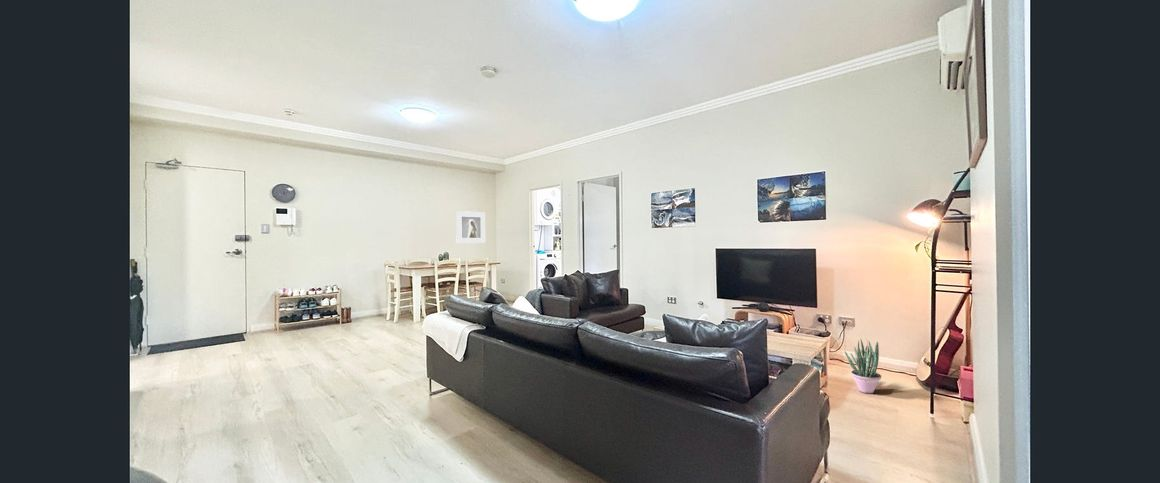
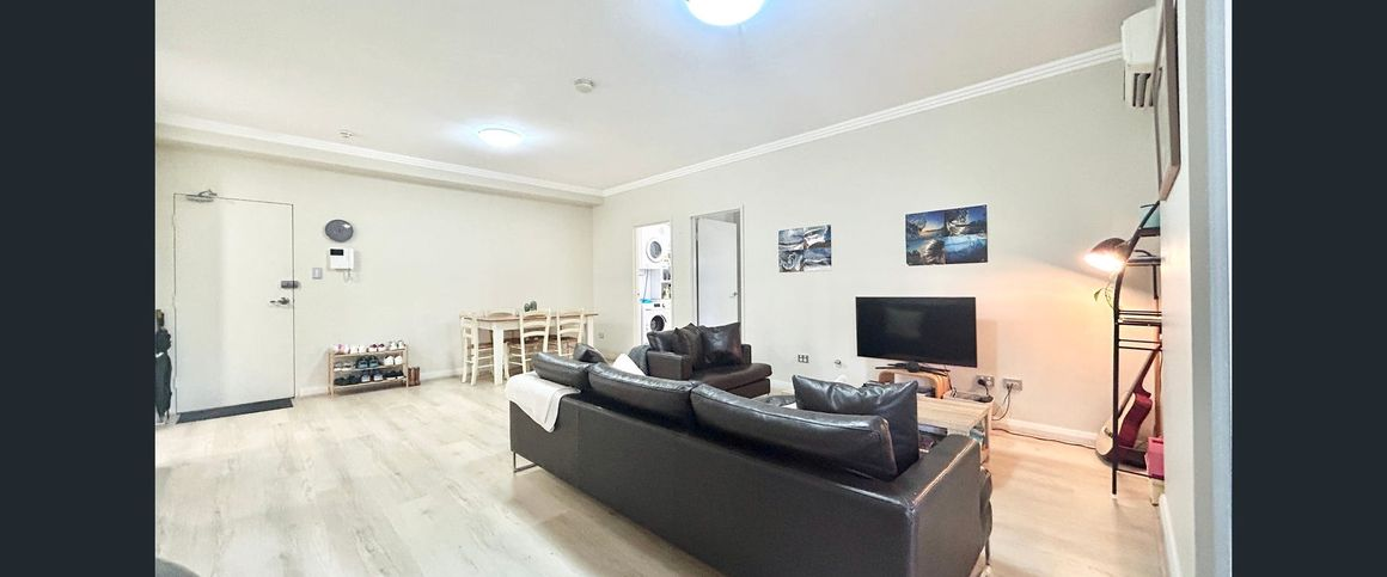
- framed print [455,210,486,244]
- potted plant [843,337,882,394]
